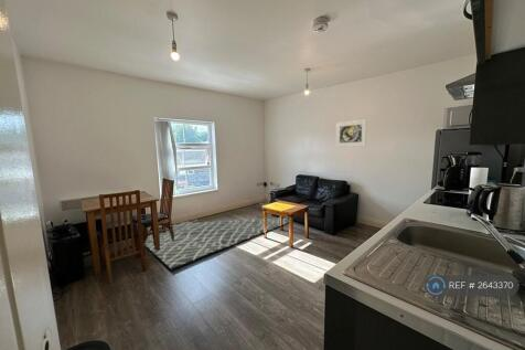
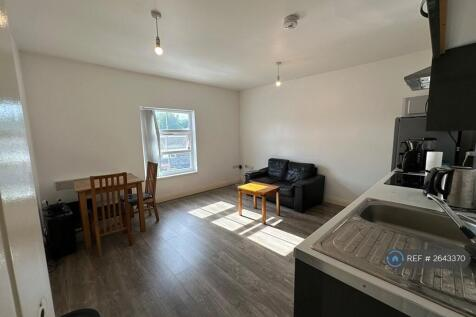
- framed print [334,118,367,148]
- rug [143,216,290,271]
